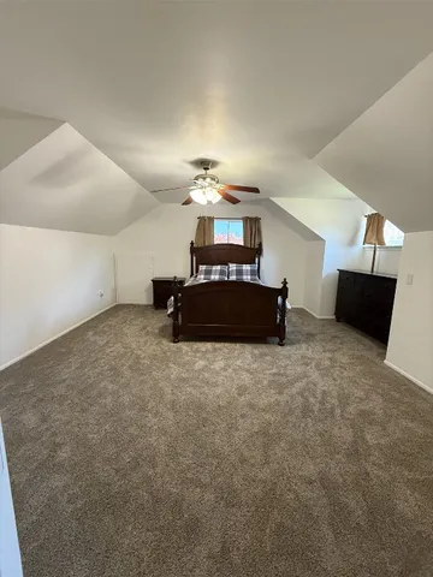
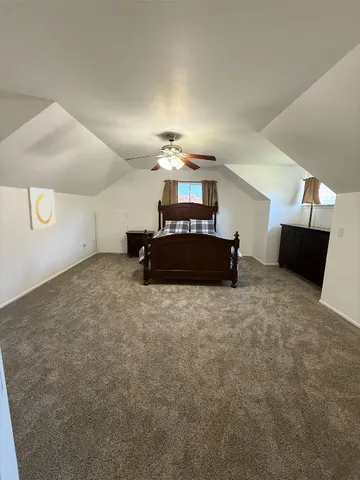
+ wall art [27,186,57,231]
